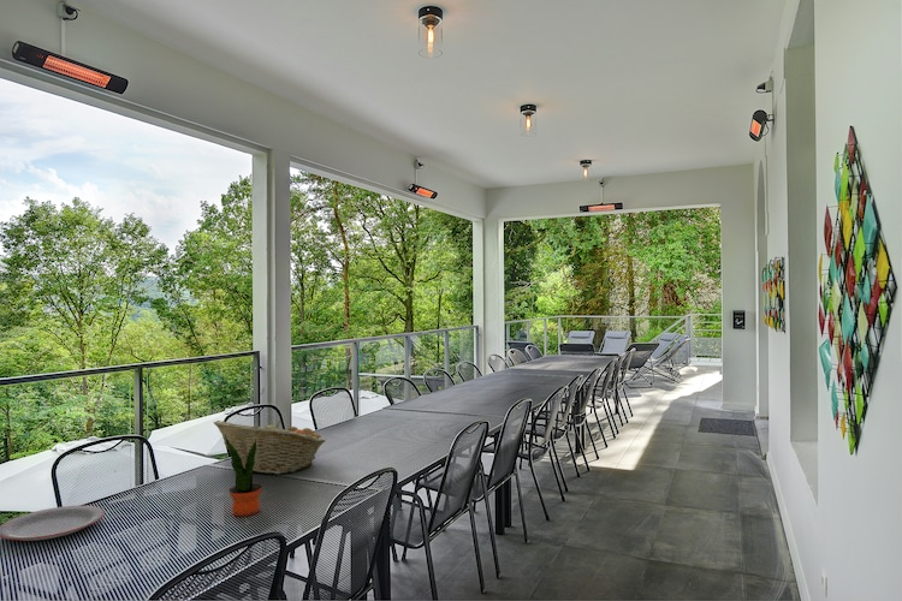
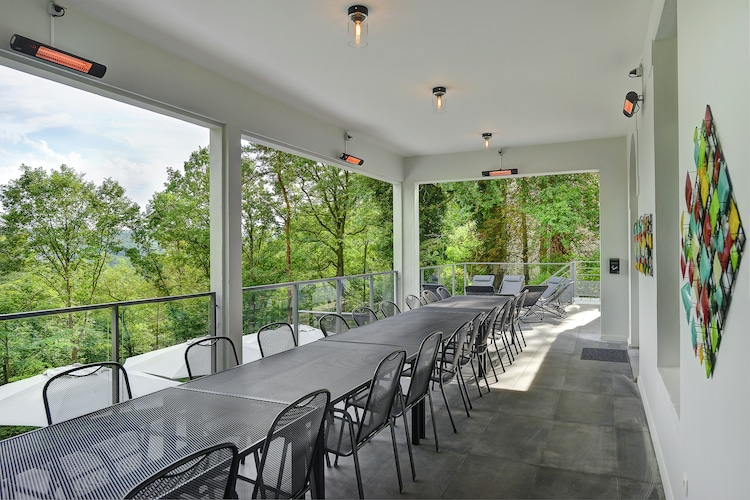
- fruit basket [212,418,327,475]
- potted plant [225,435,263,517]
- plate [0,505,105,542]
